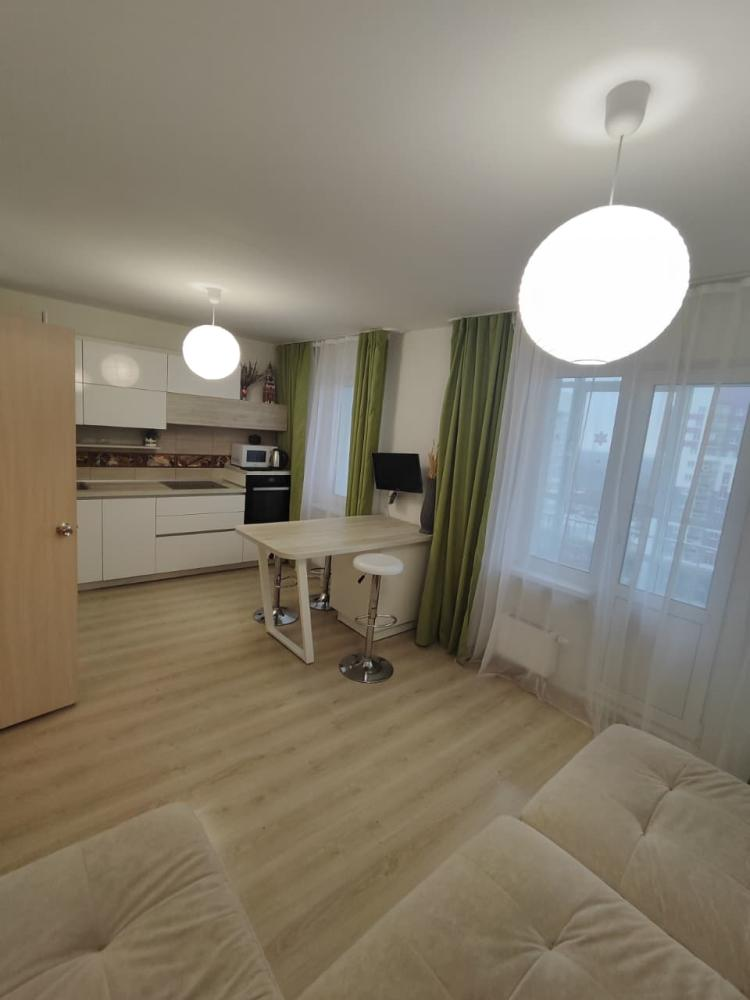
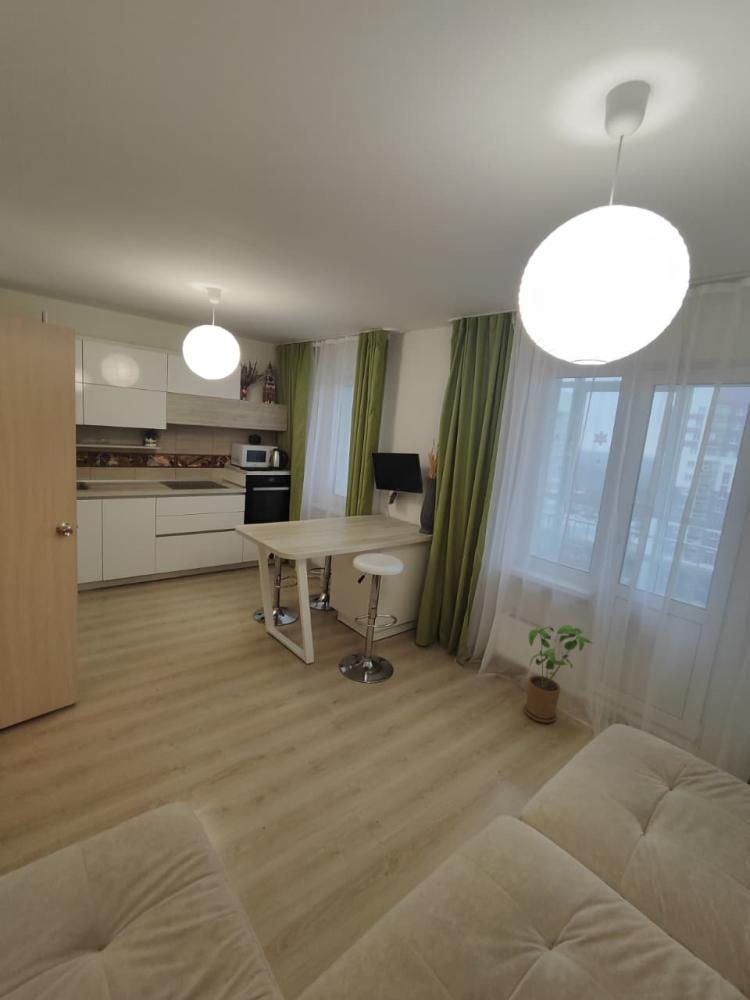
+ house plant [523,624,594,724]
